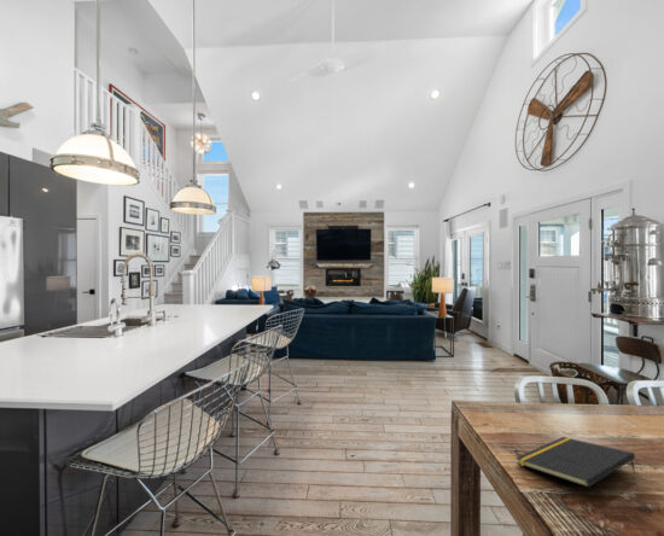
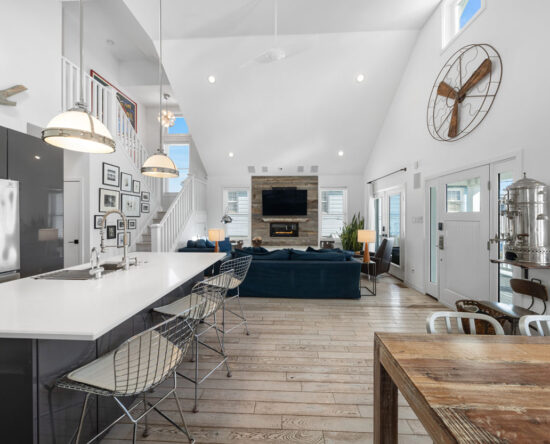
- notepad [514,436,636,489]
